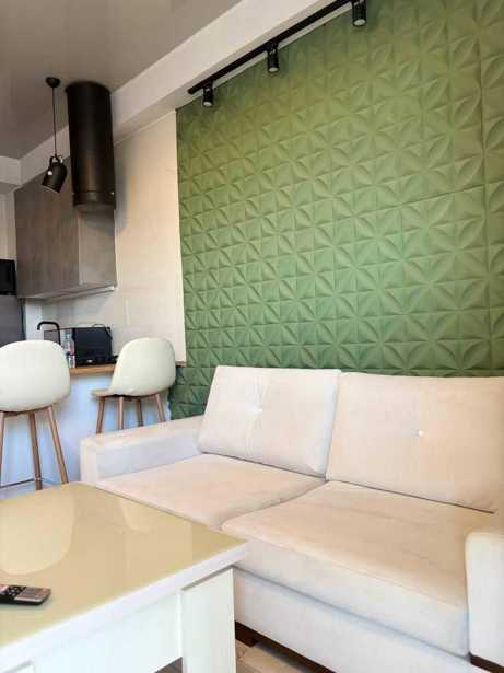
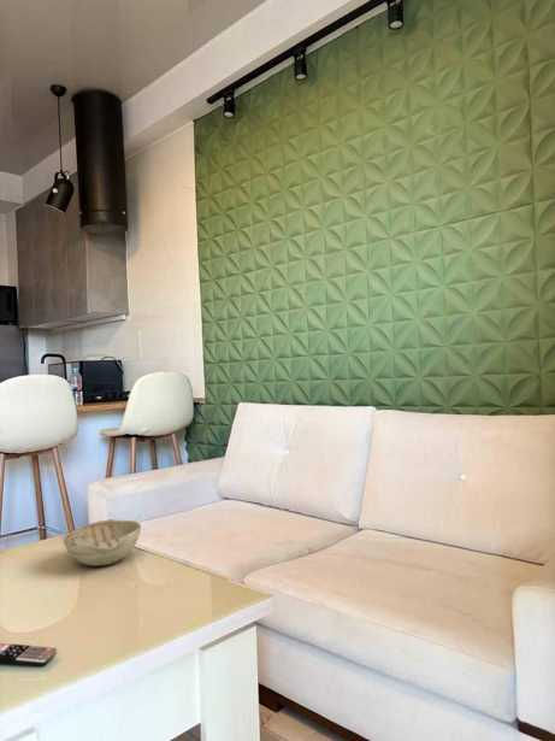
+ decorative bowl [61,518,142,567]
